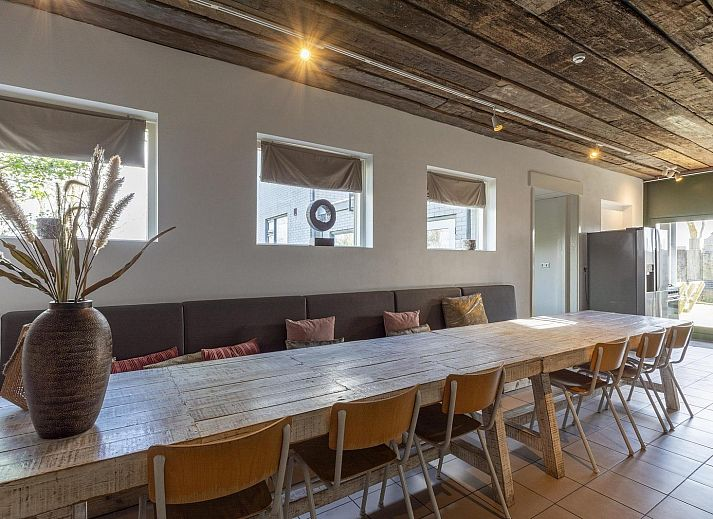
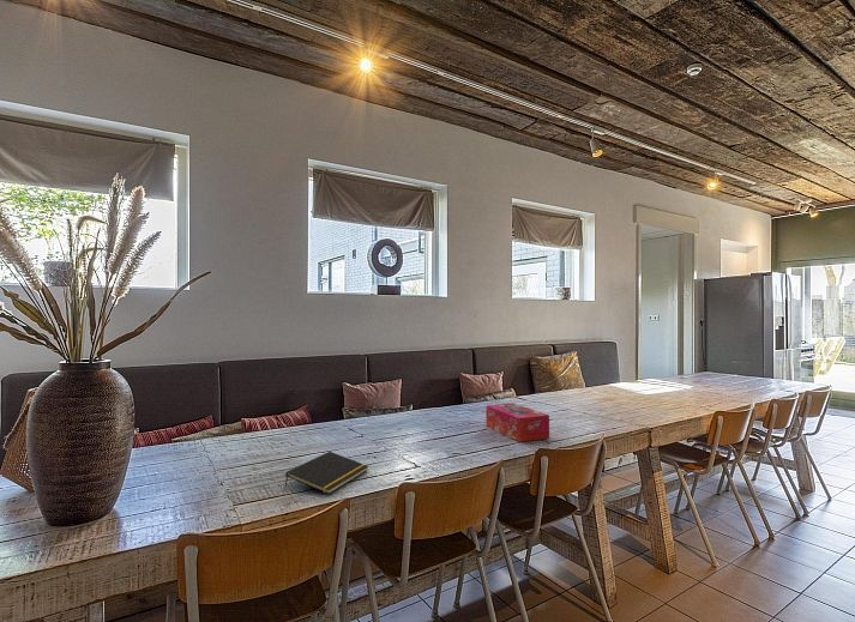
+ notepad [283,451,369,495]
+ tissue box [484,401,550,443]
